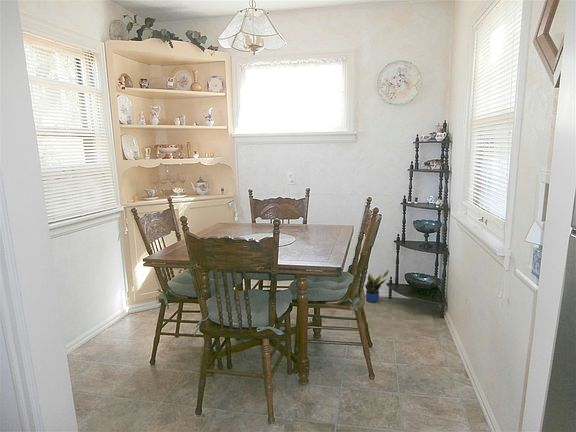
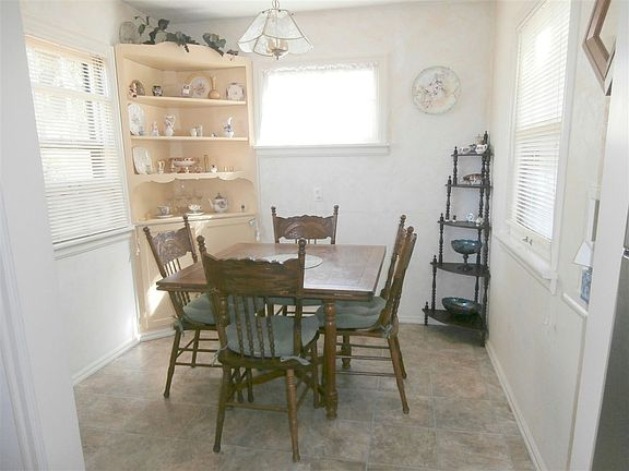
- potted plant [364,269,390,303]
